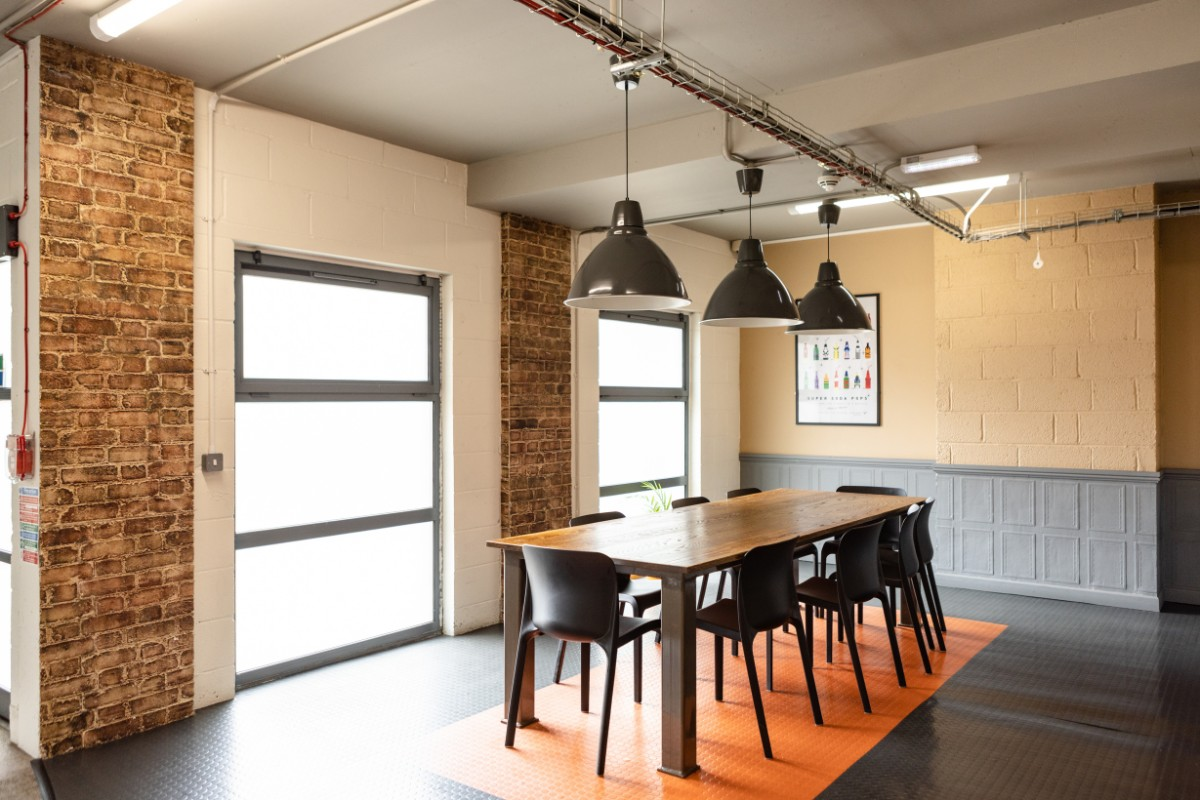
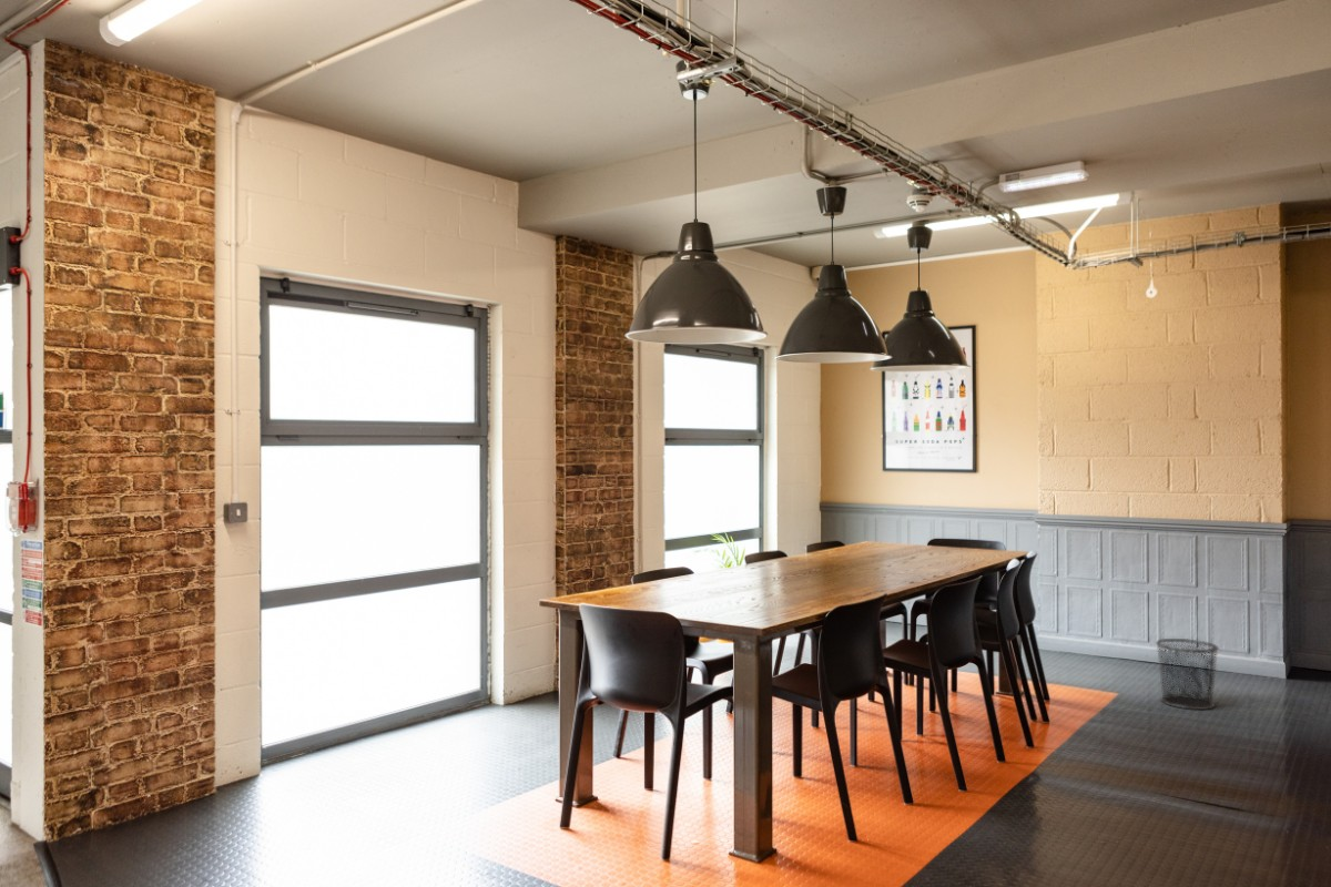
+ waste bin [1155,638,1220,711]
